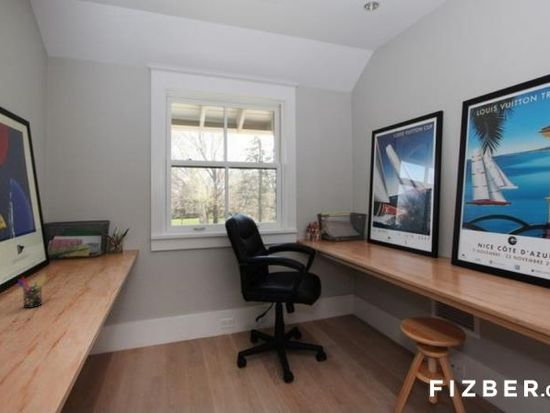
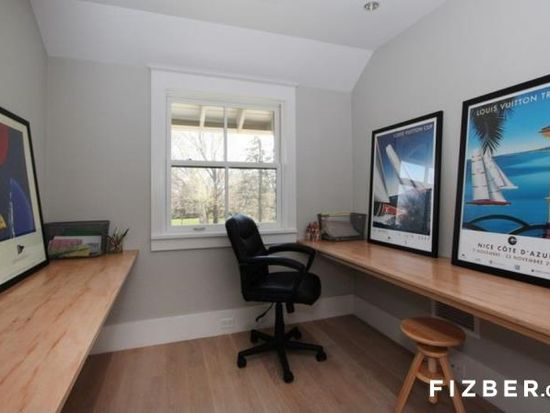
- pen holder [17,276,47,309]
